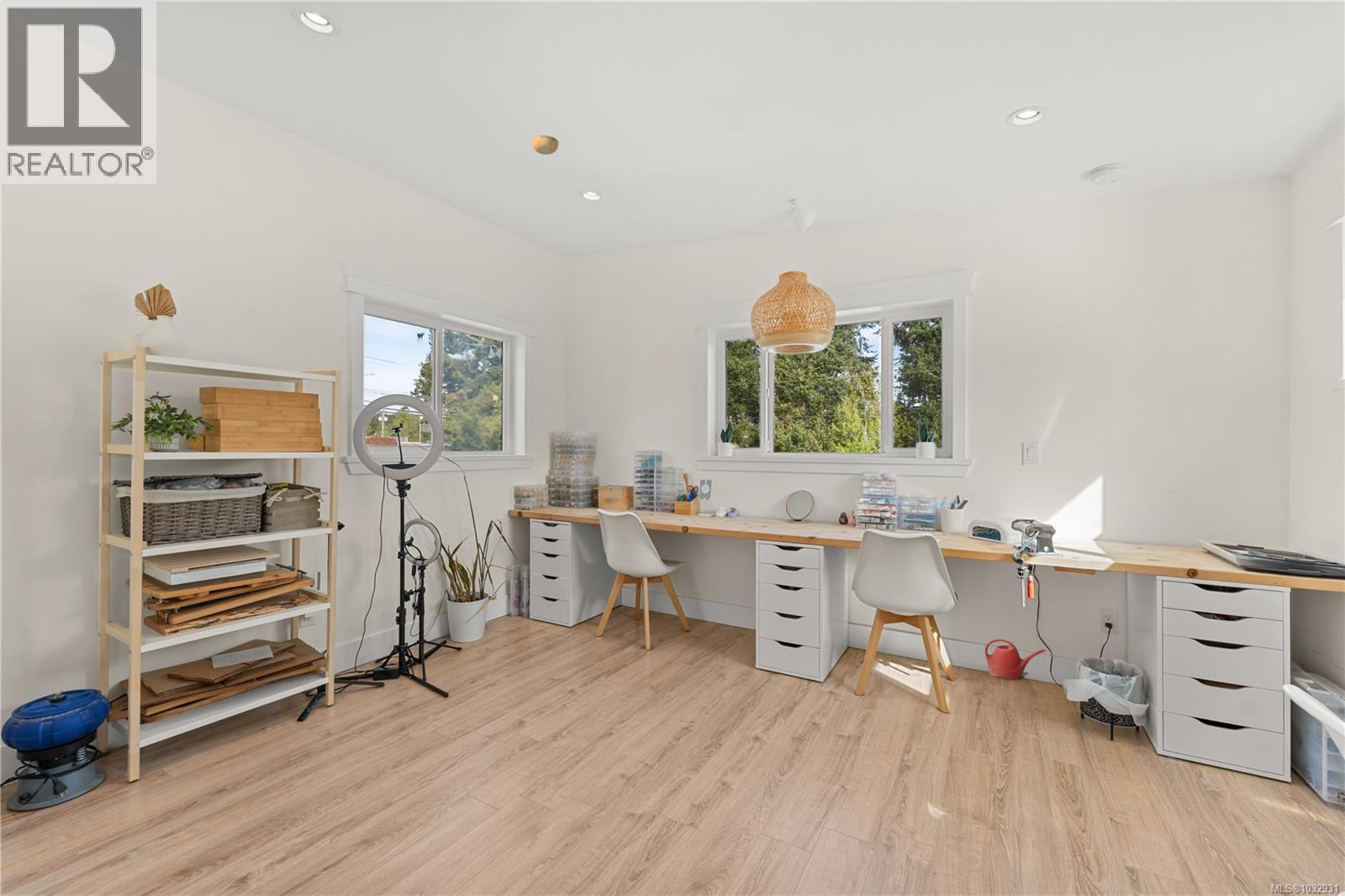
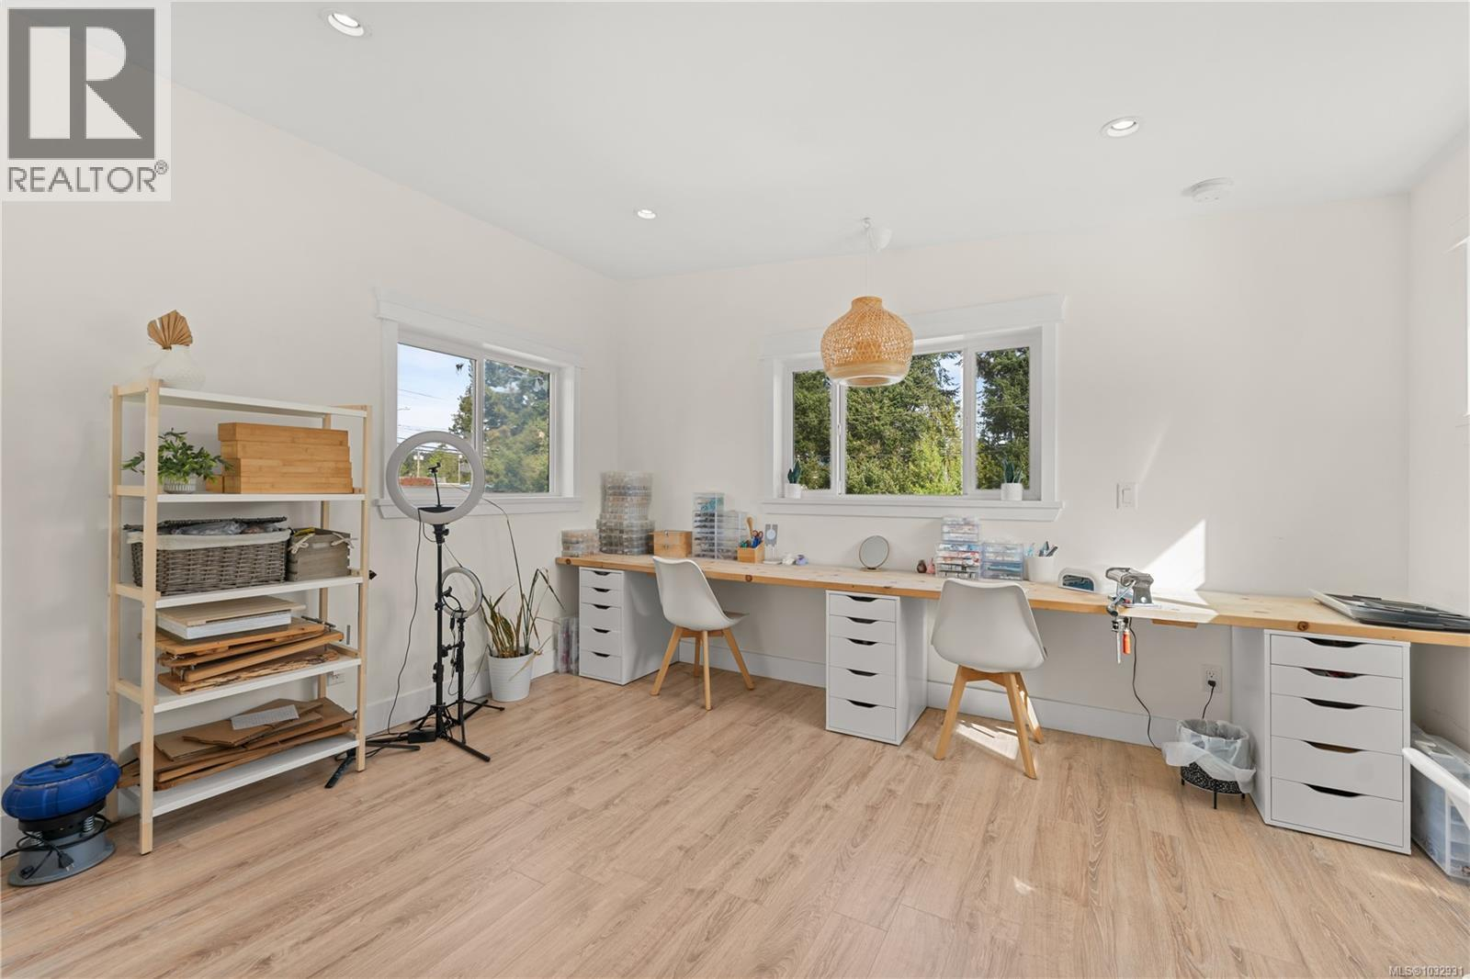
- smoke detector [530,134,559,155]
- watering can [984,638,1047,681]
